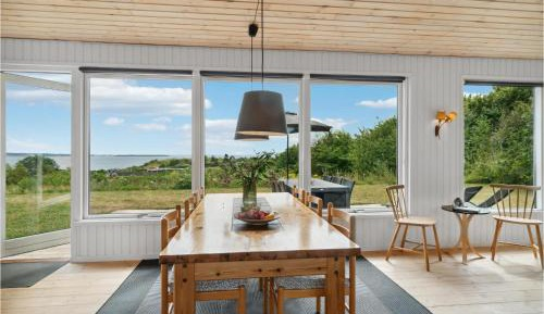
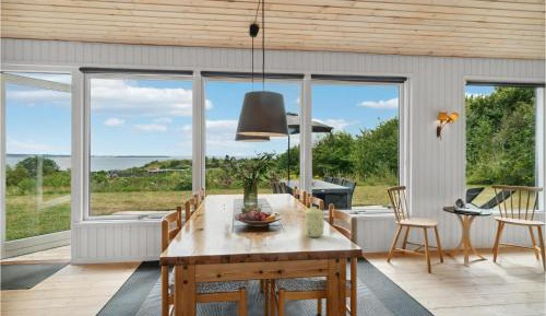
+ mug [304,206,325,238]
